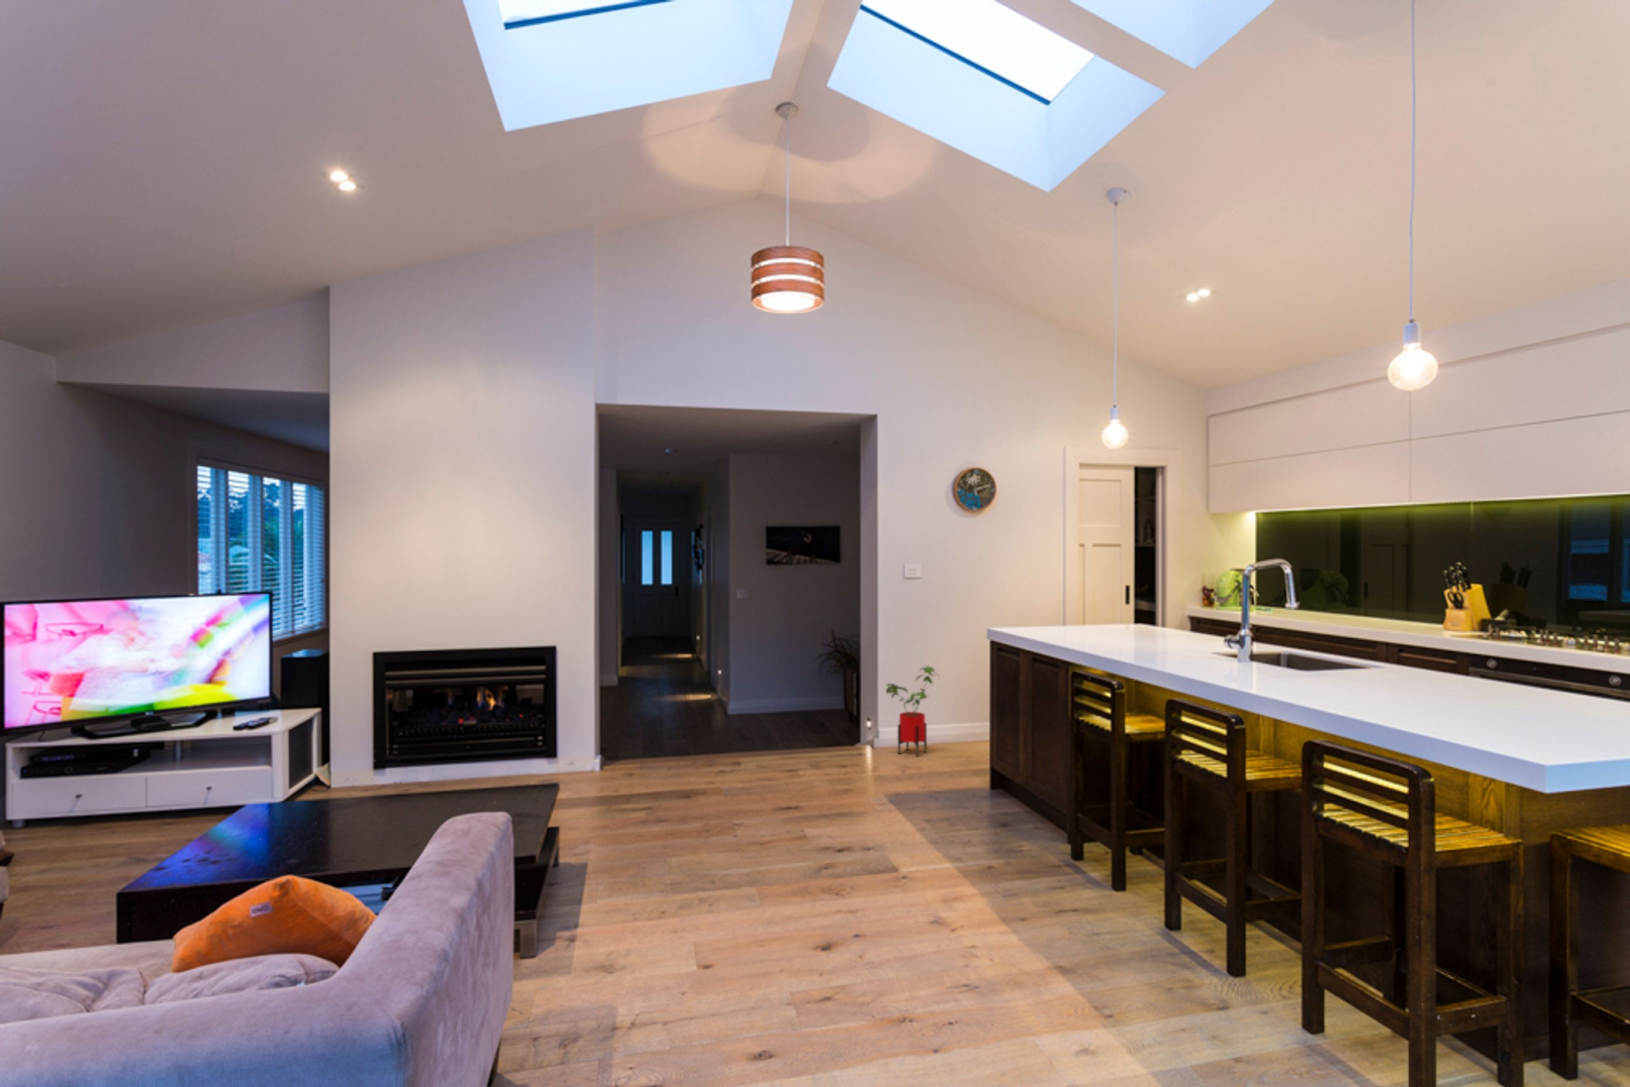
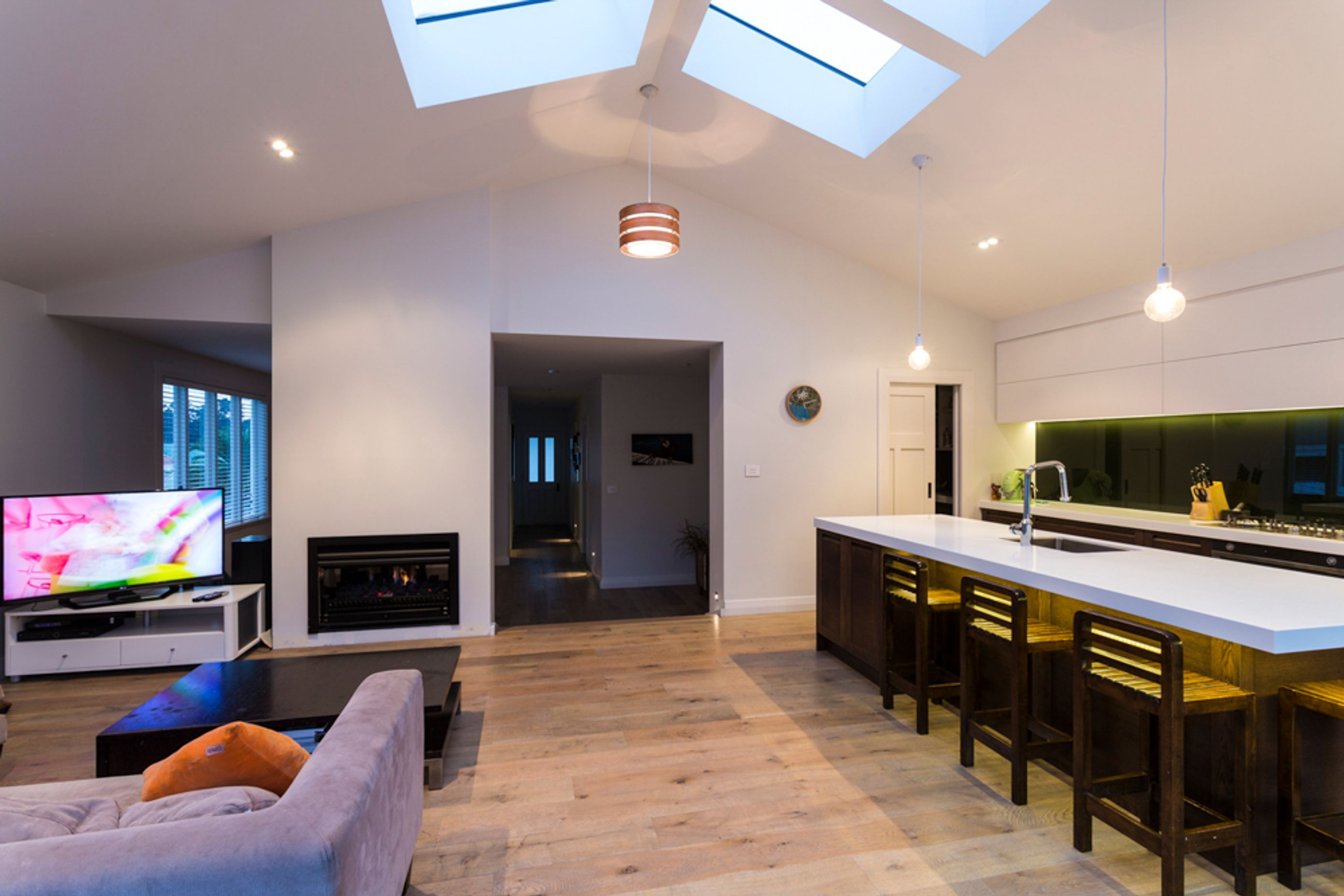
- house plant [885,665,940,757]
